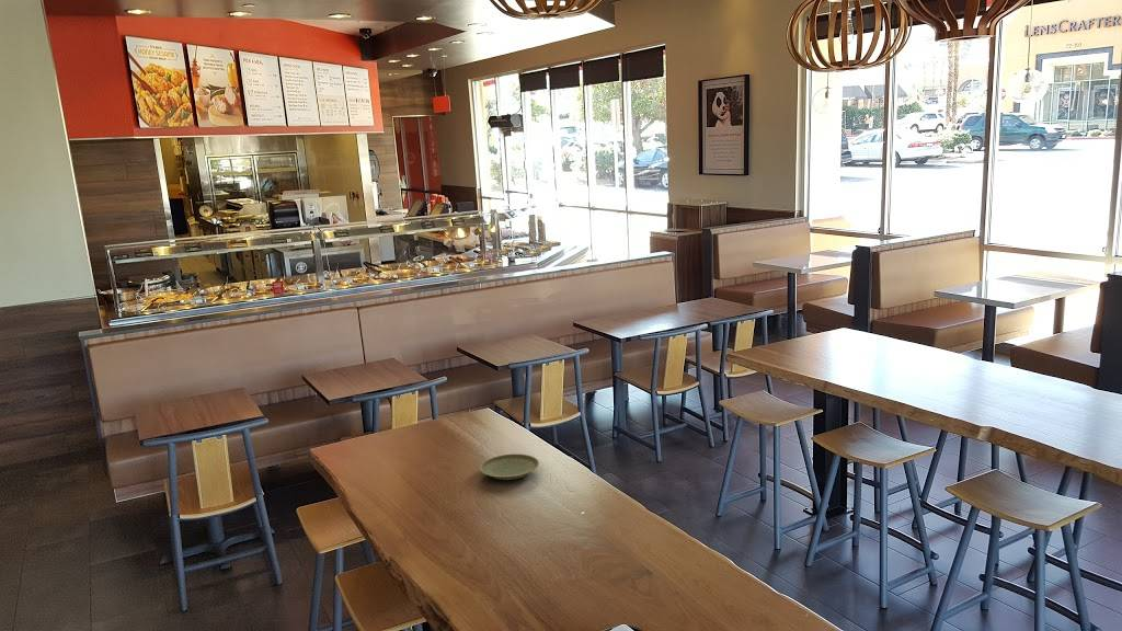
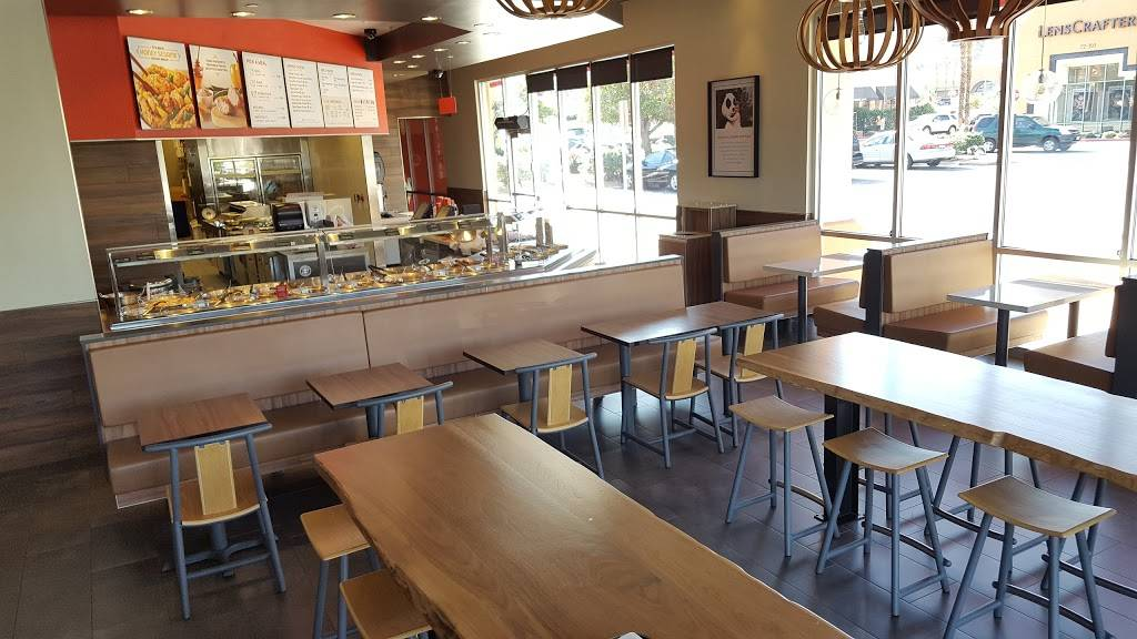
- plate [479,452,540,481]
